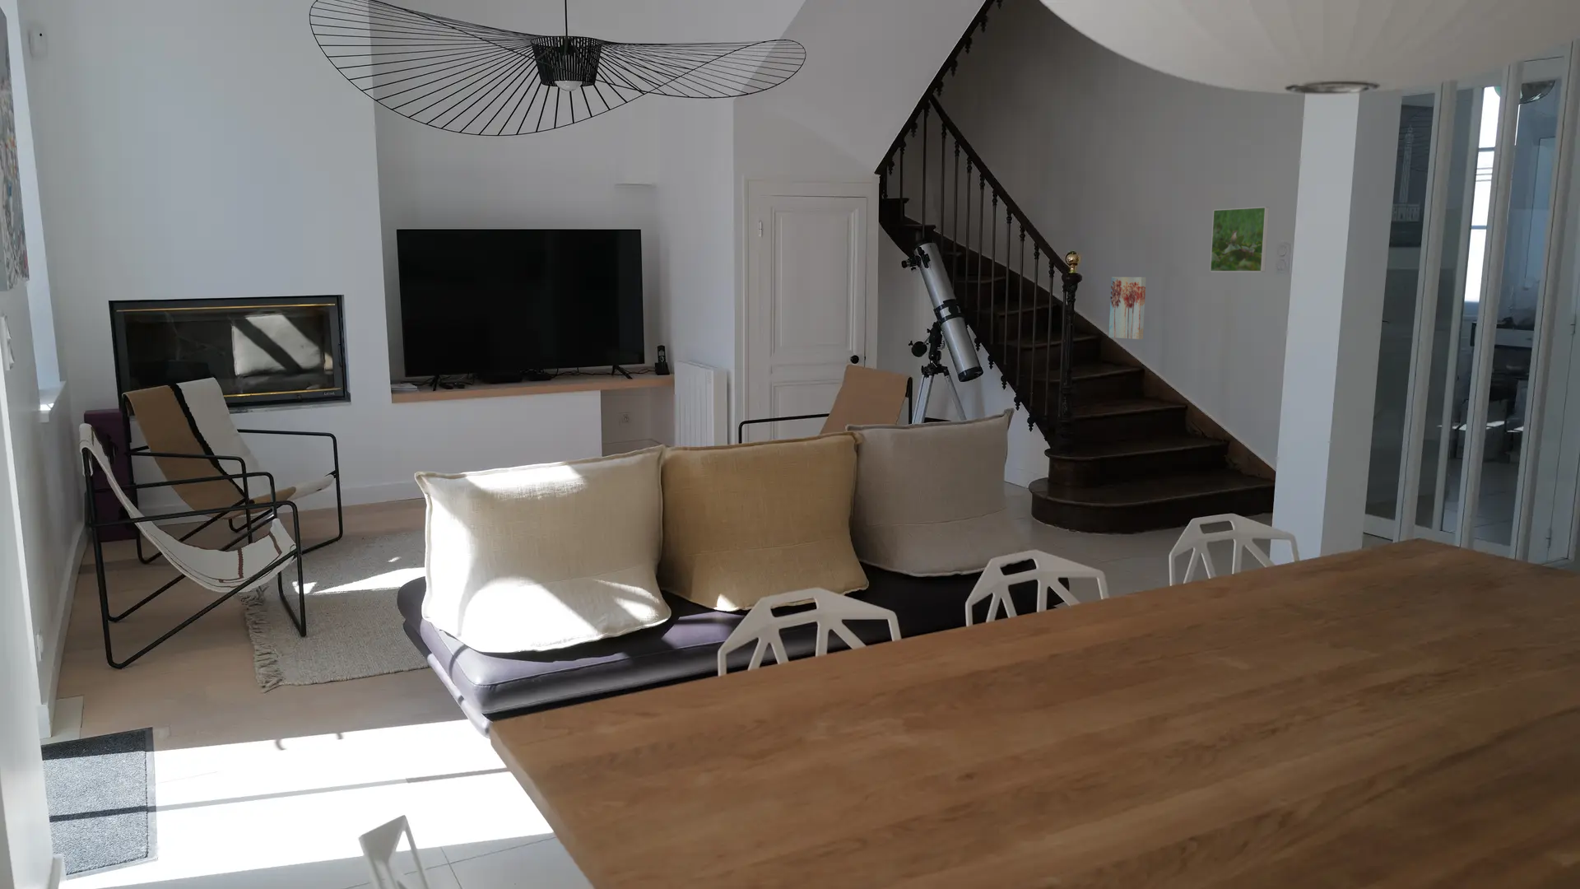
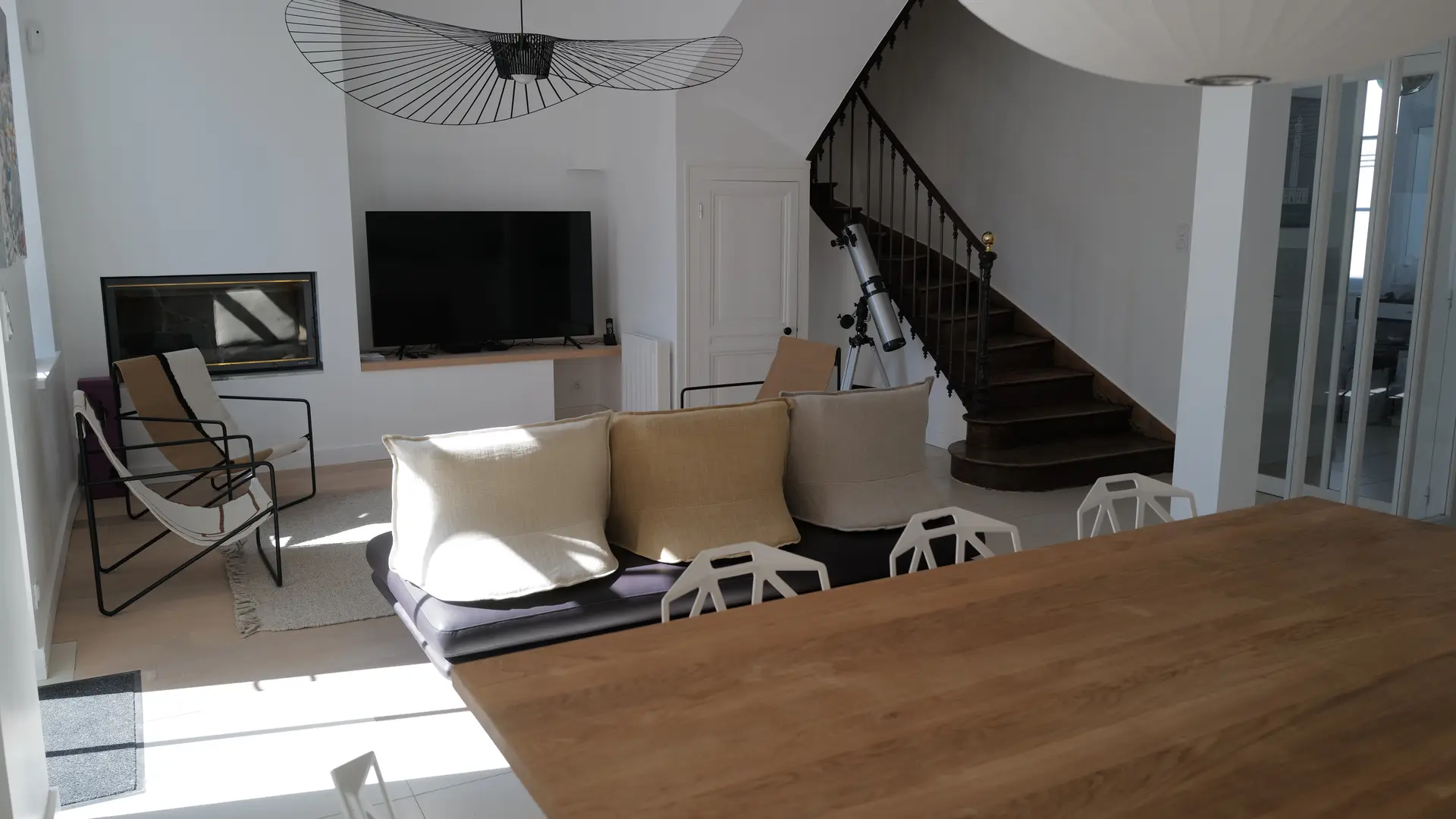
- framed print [1209,206,1270,272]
- wall art [1108,276,1147,340]
